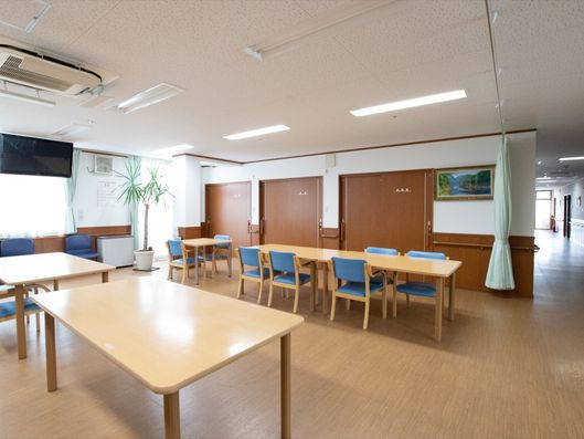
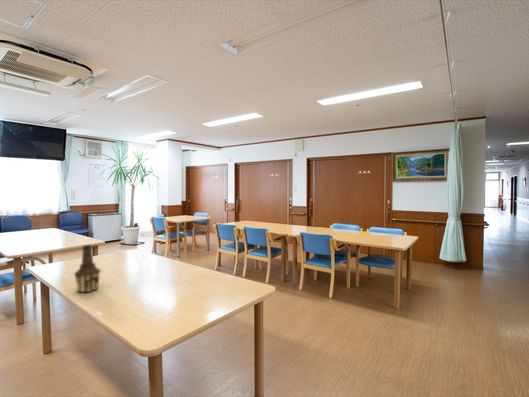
+ bottle [73,244,102,294]
